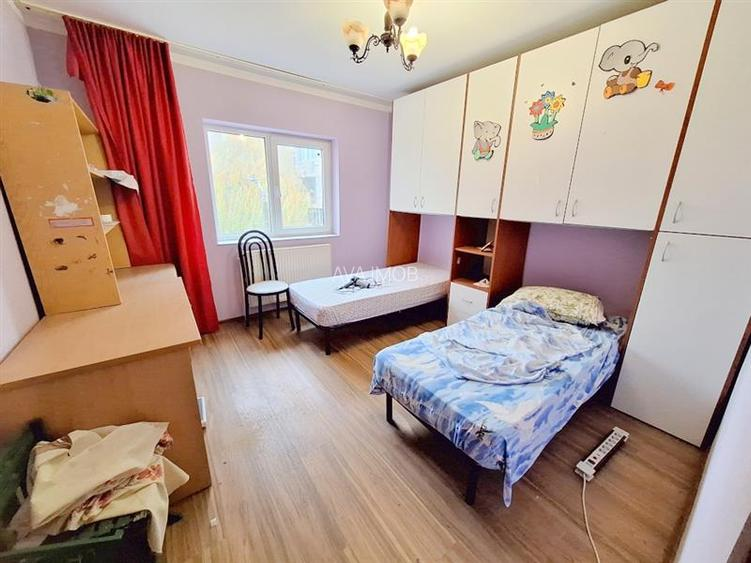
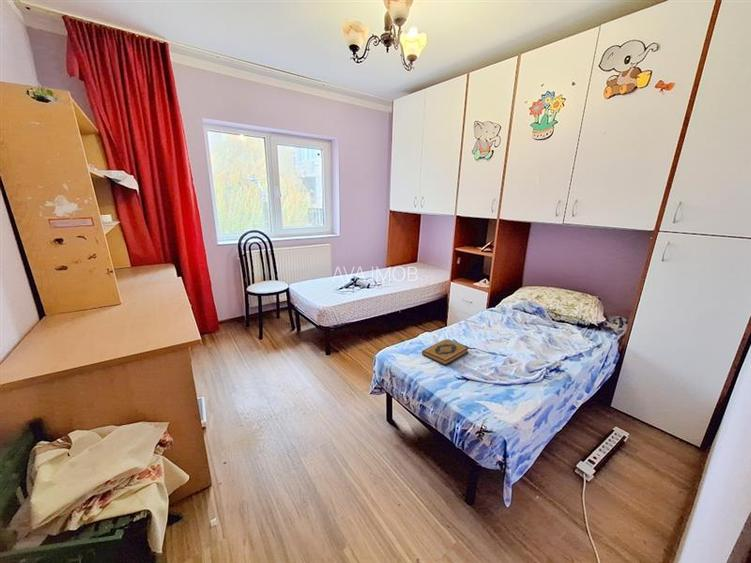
+ hardback book [421,339,470,367]
